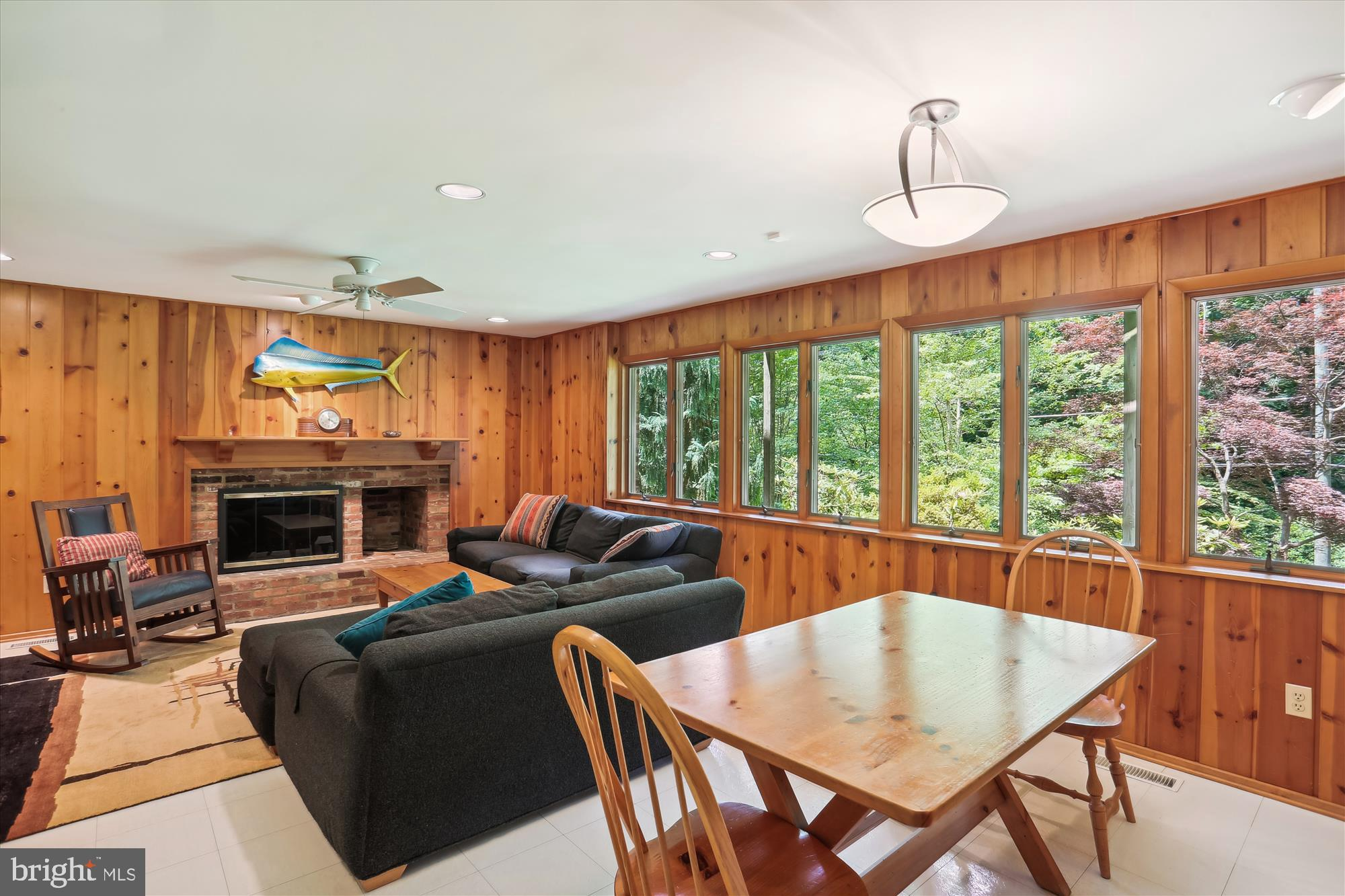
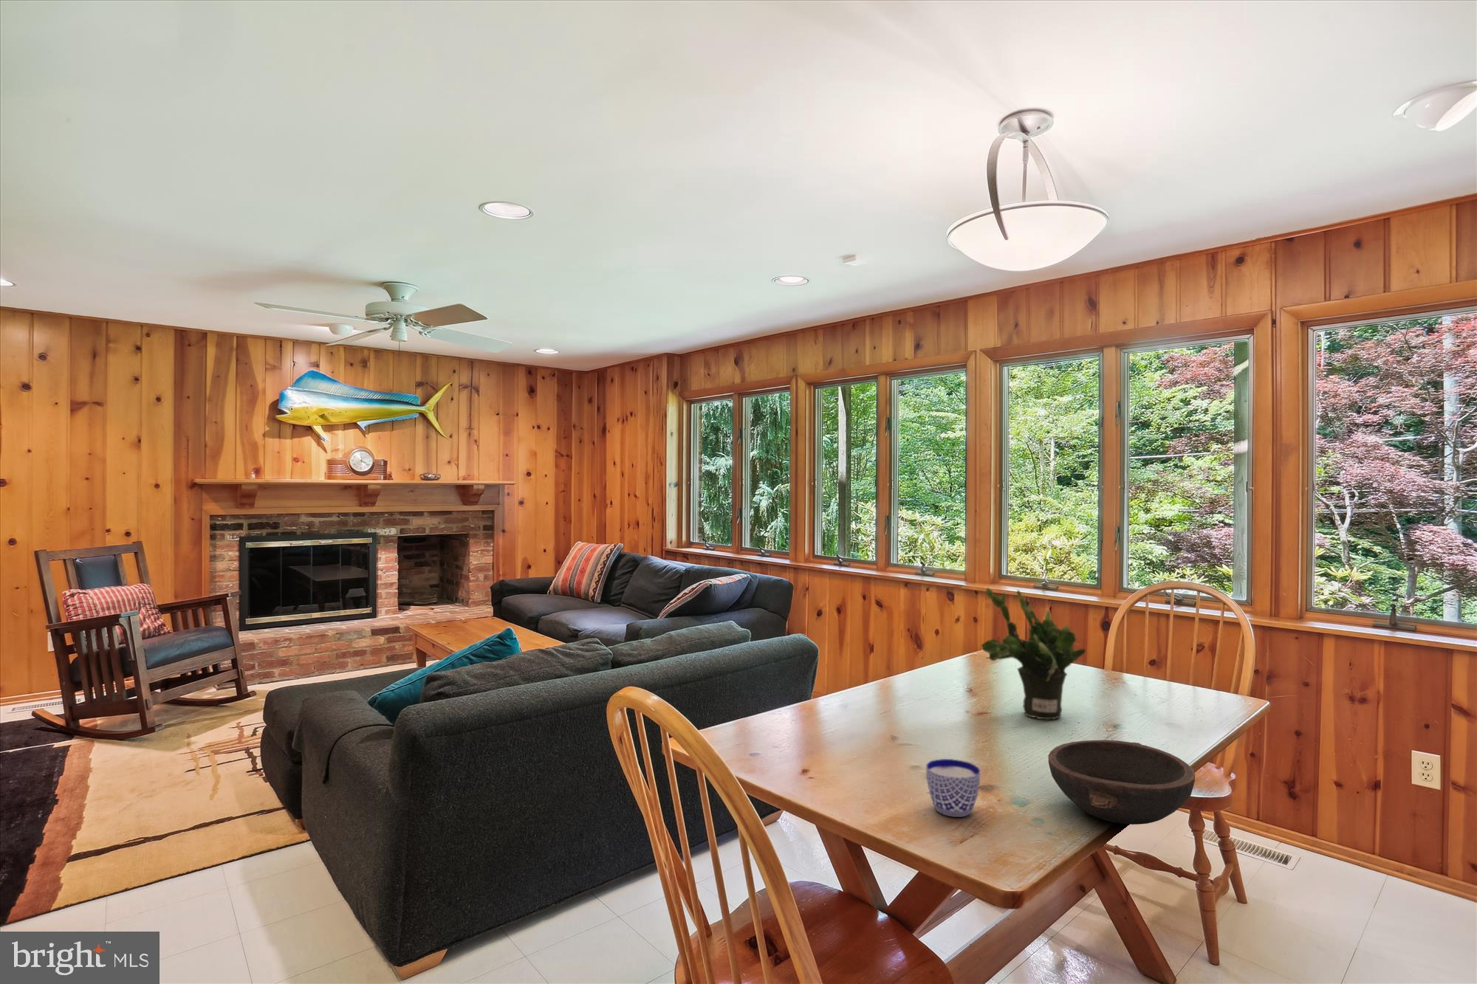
+ cup [926,758,982,818]
+ potted plant [981,586,1086,720]
+ bowl [1048,740,1196,825]
